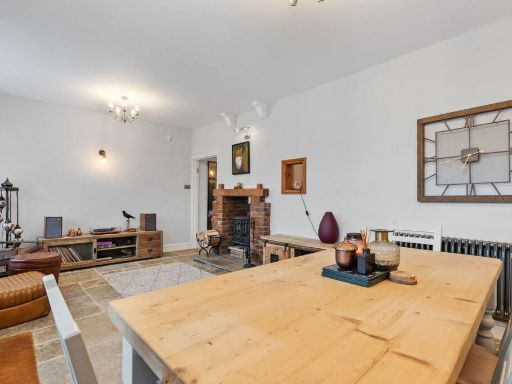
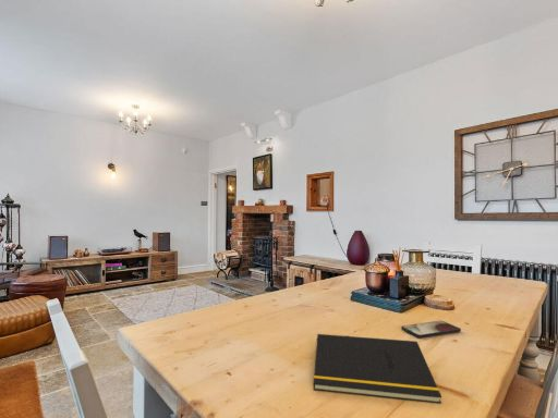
+ notepad [313,333,442,405]
+ smartphone [401,320,462,340]
